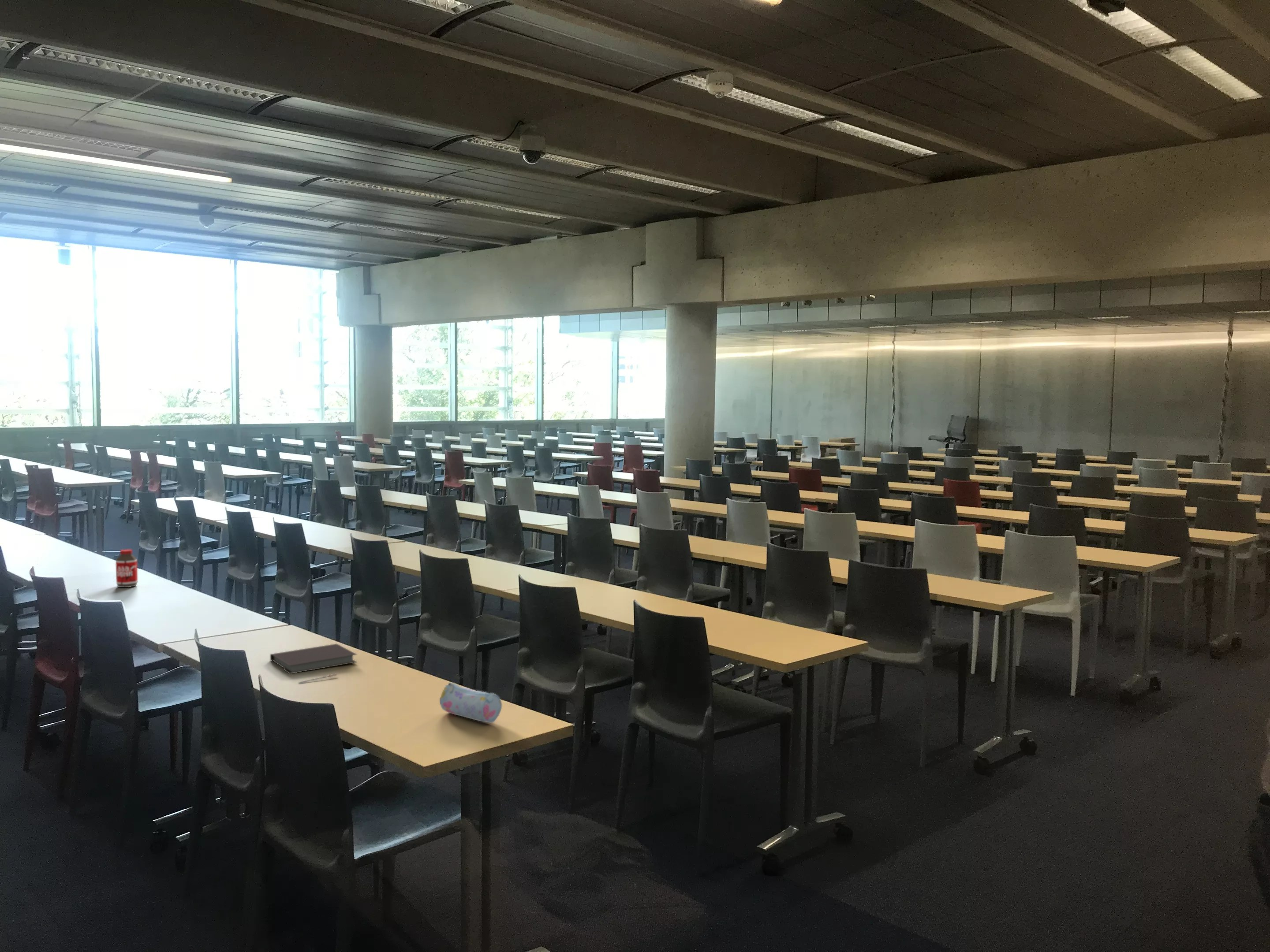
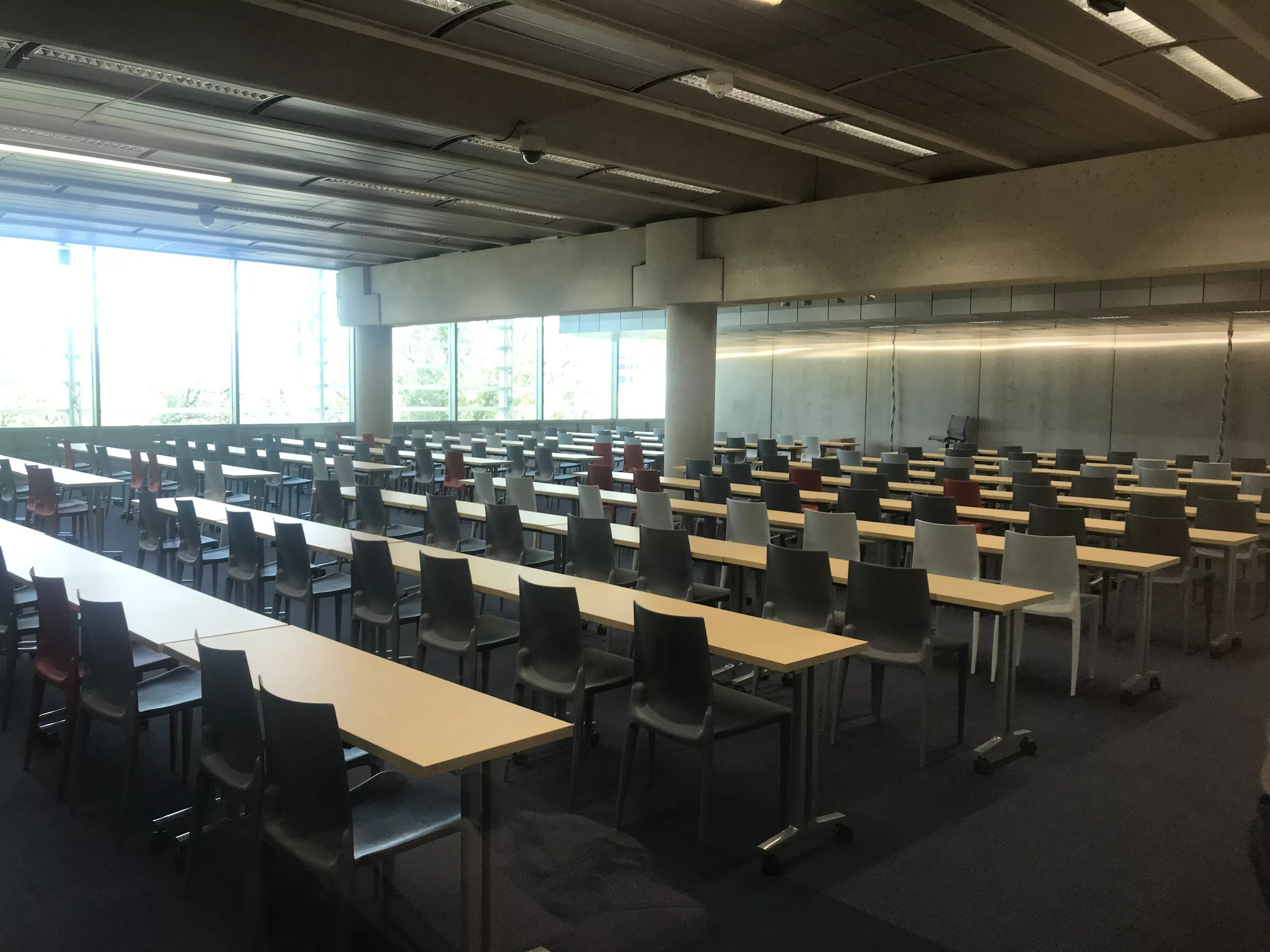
- pencil case [439,682,502,723]
- bottle [115,549,138,588]
- notebook [270,643,358,674]
- pen [298,673,338,684]
